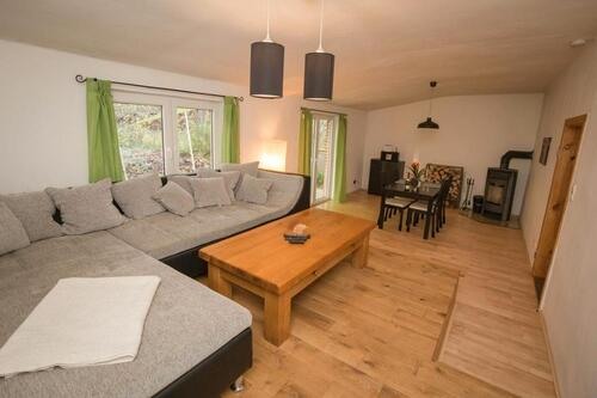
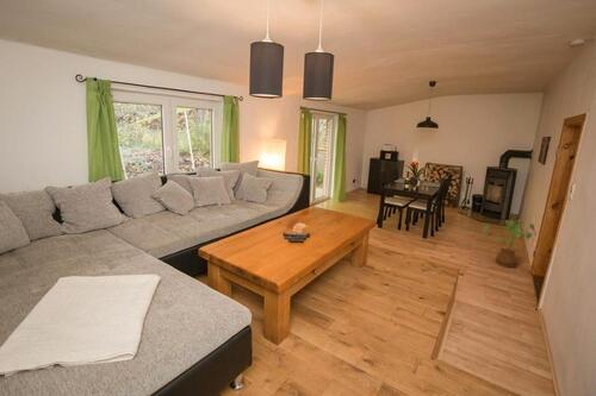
+ house plant [483,218,538,269]
